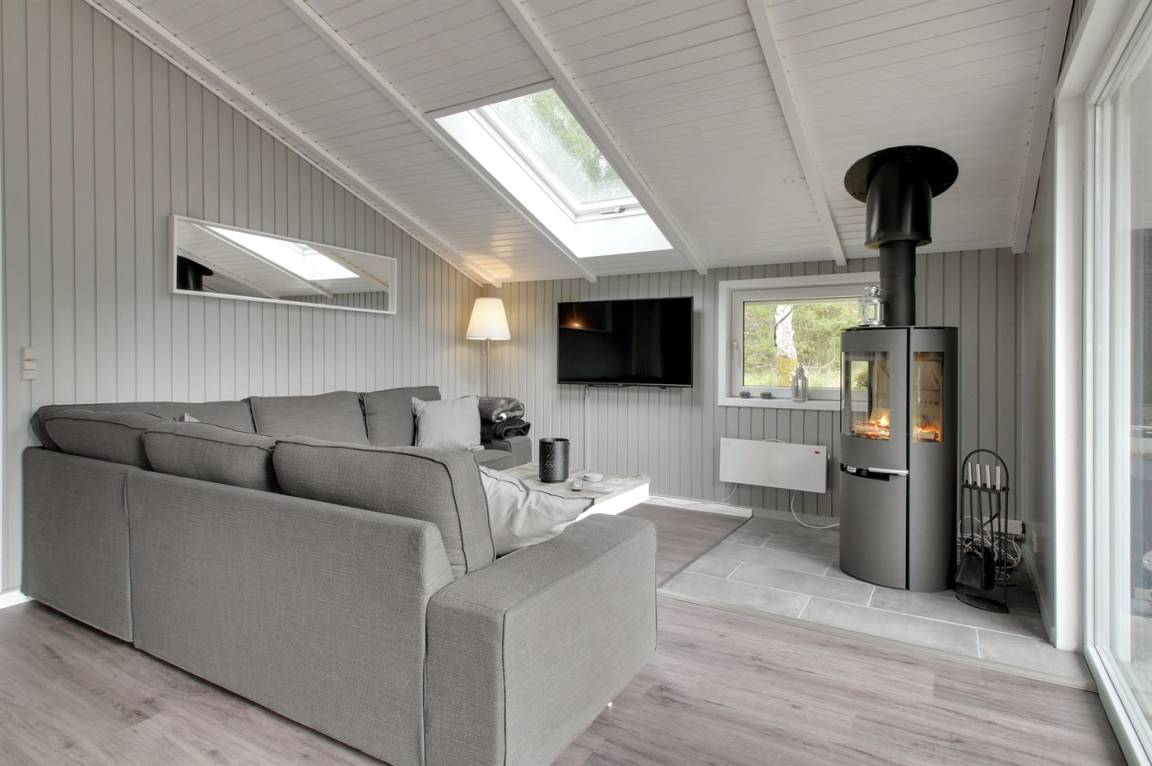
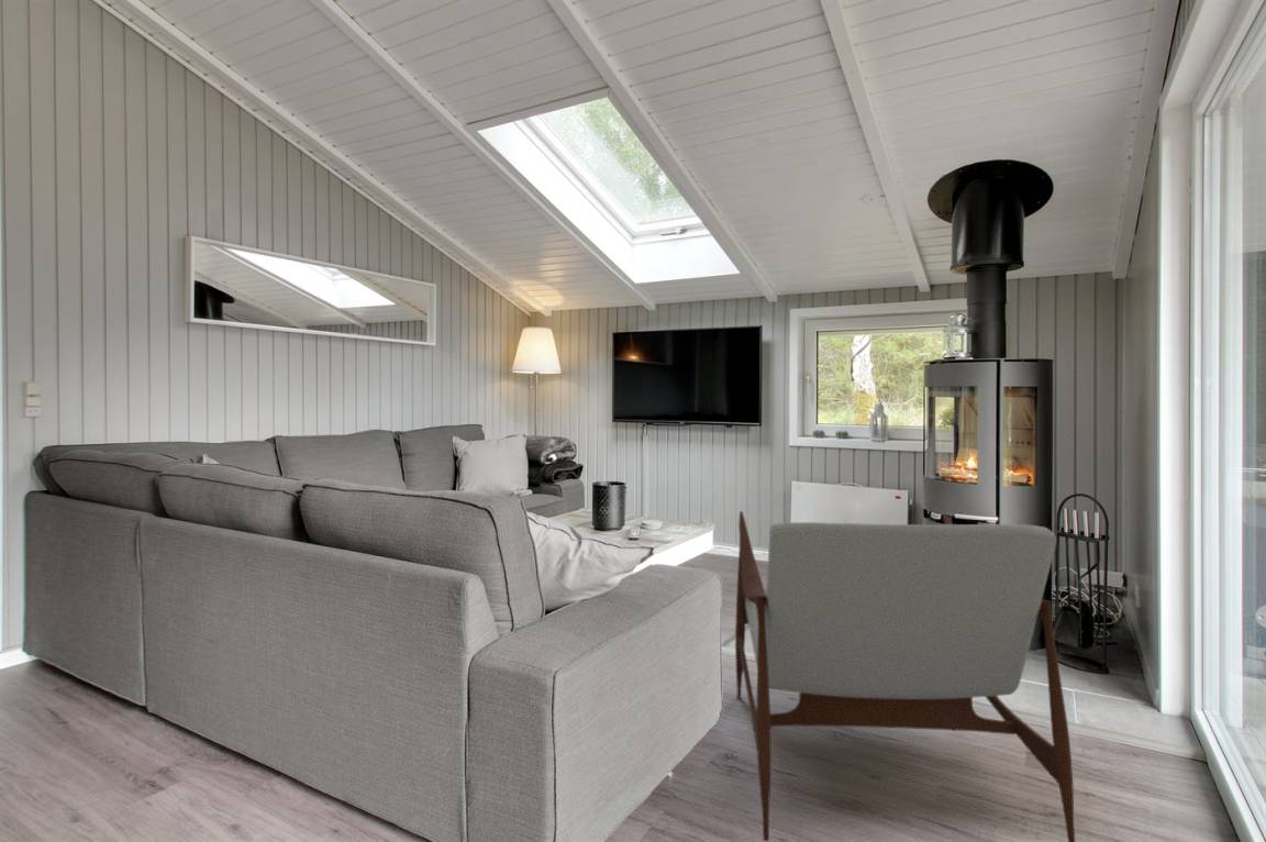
+ armchair [734,510,1076,842]
